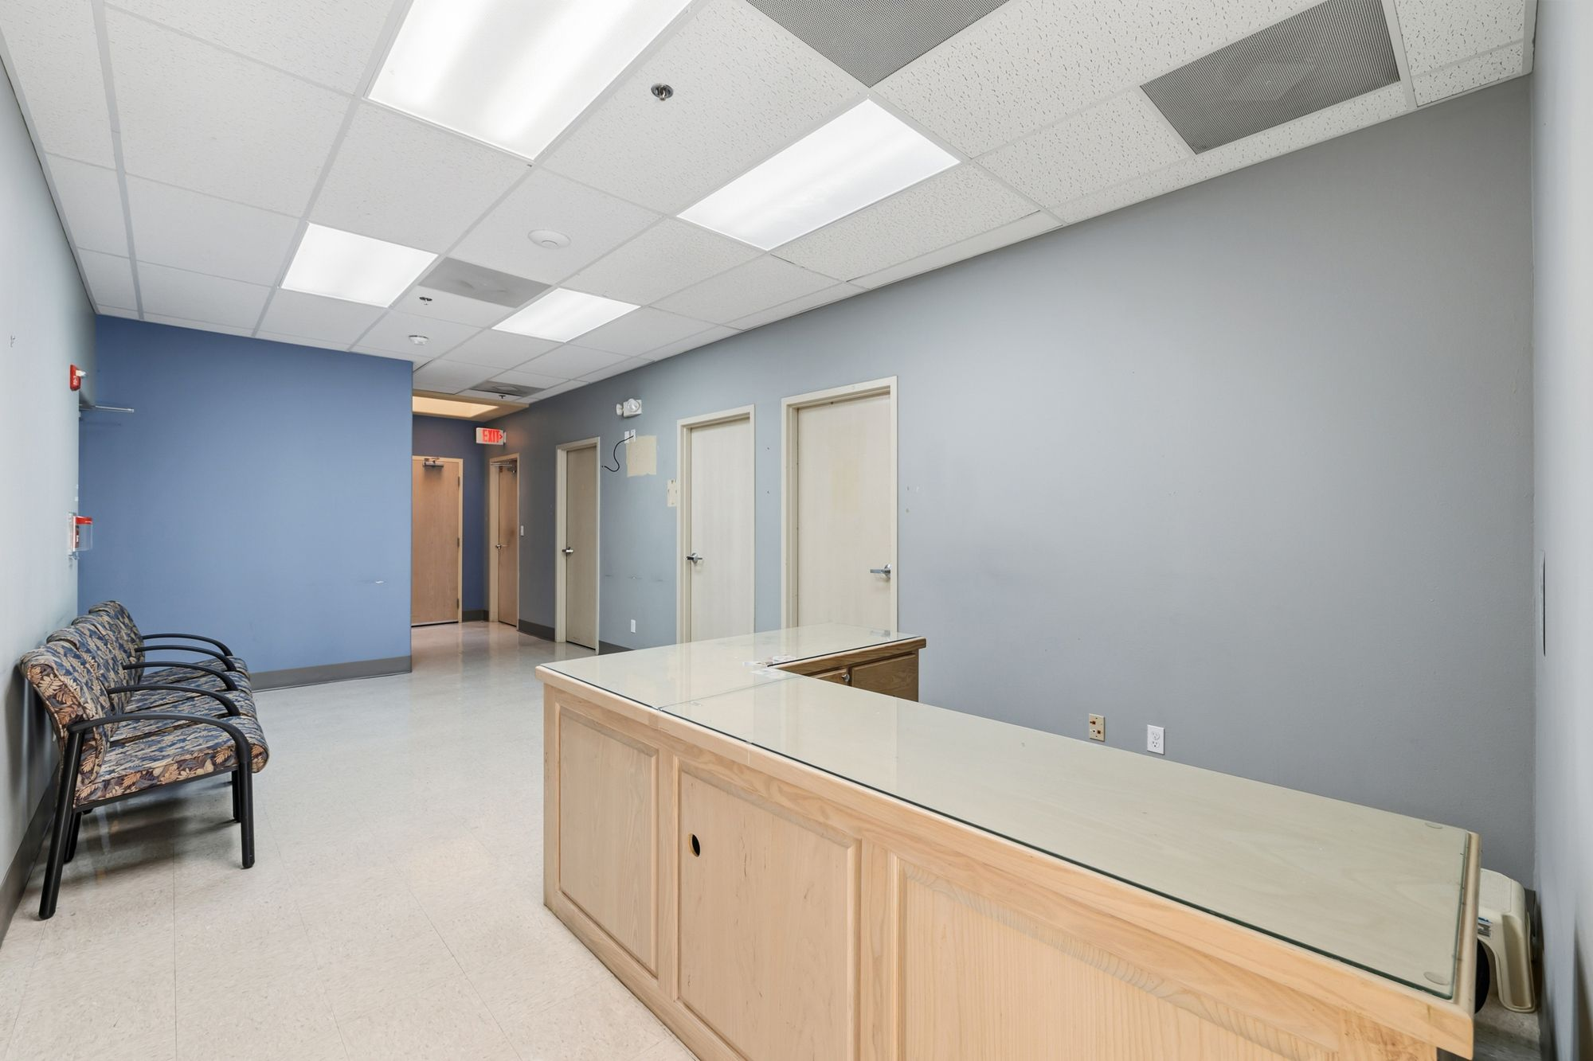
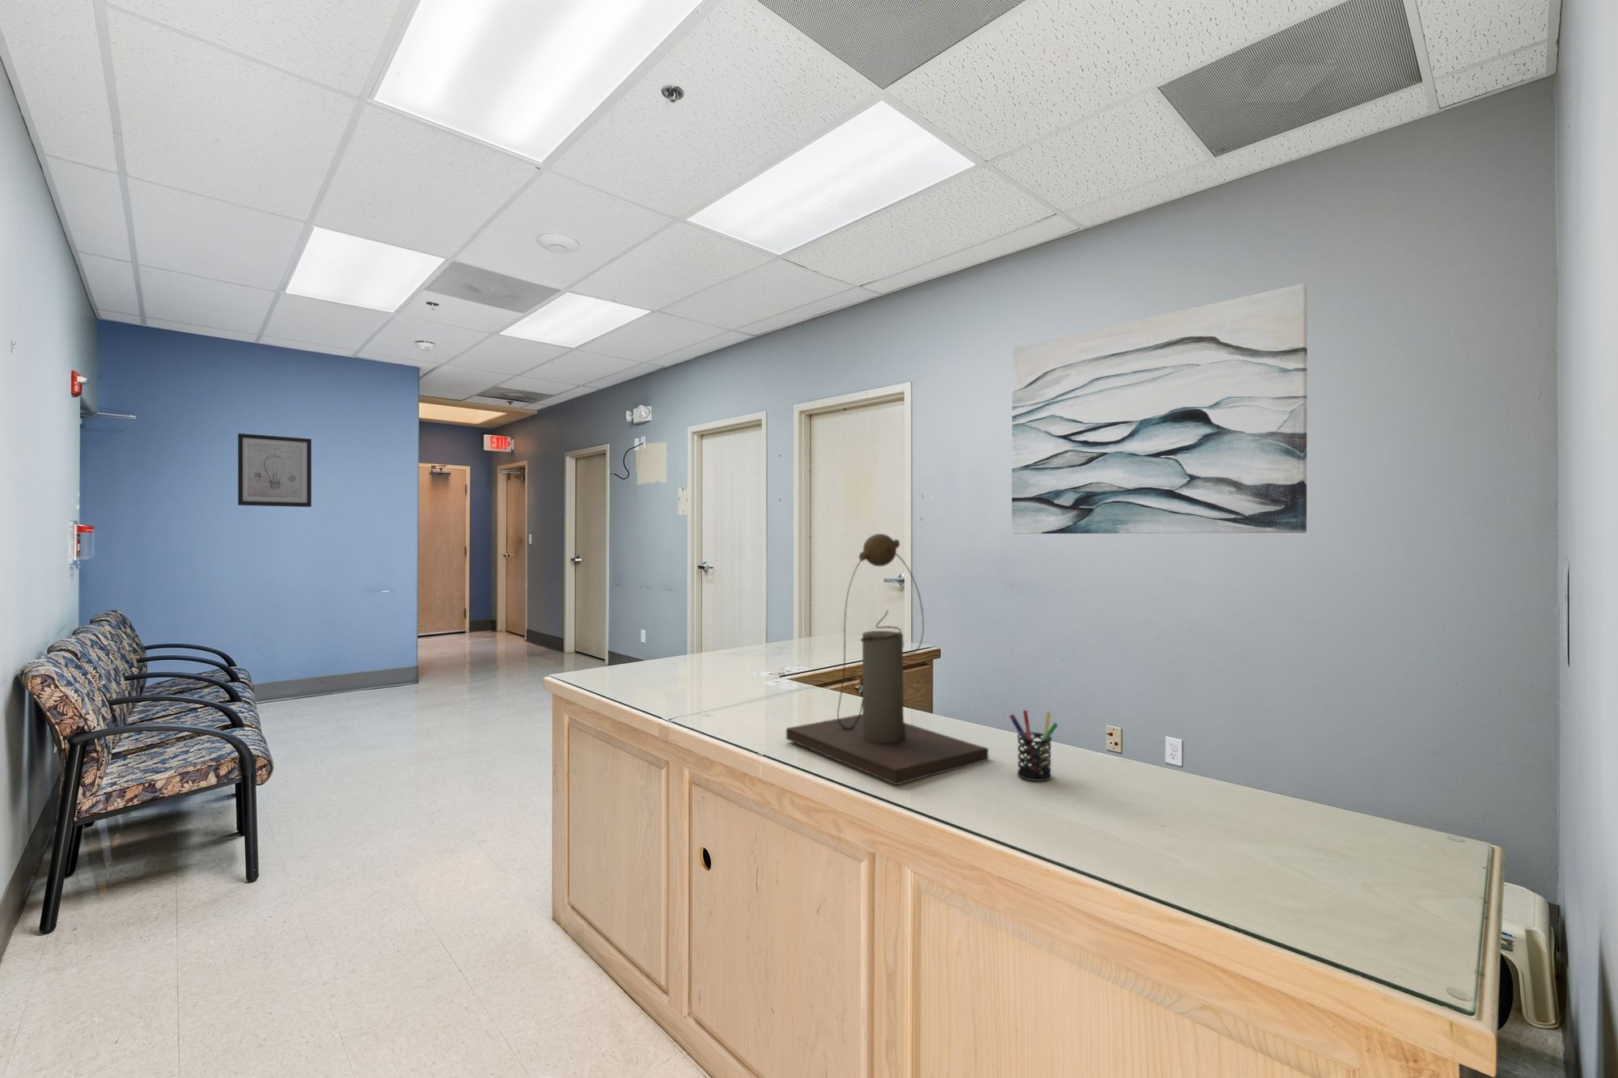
+ wall art [237,433,313,508]
+ wall art [1012,283,1308,534]
+ desk lamp [786,533,989,786]
+ pen holder [1008,709,1059,782]
